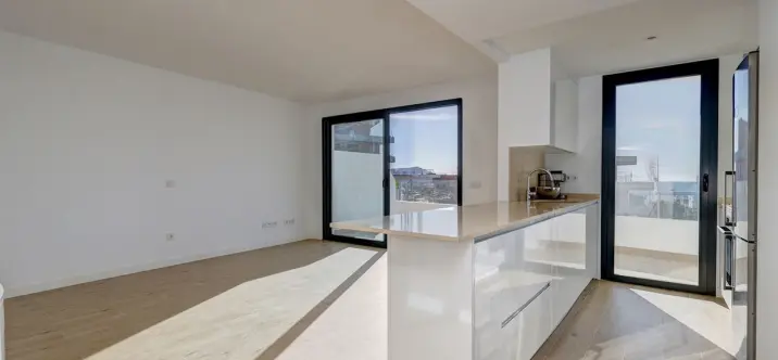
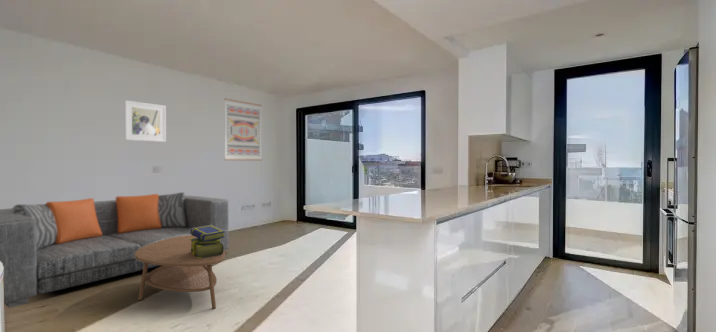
+ wall art [223,98,263,162]
+ stack of books [190,225,226,259]
+ sofa [0,191,229,309]
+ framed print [124,99,167,143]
+ coffee table [135,235,226,310]
